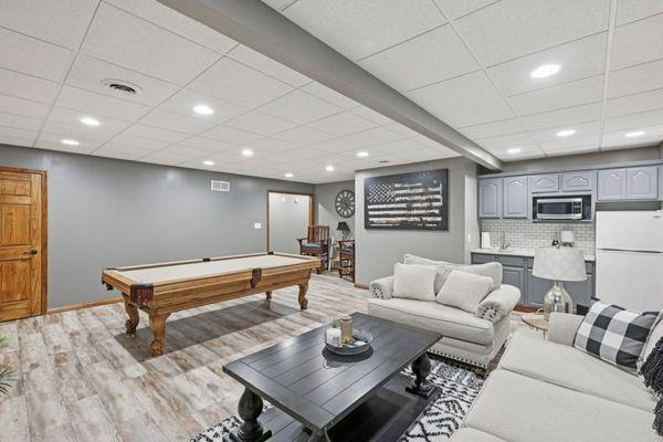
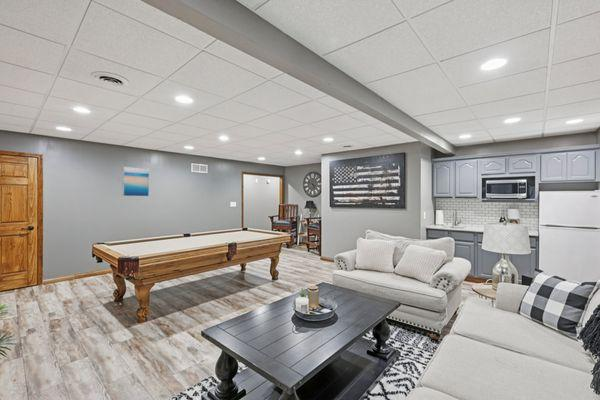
+ wall art [122,166,150,198]
